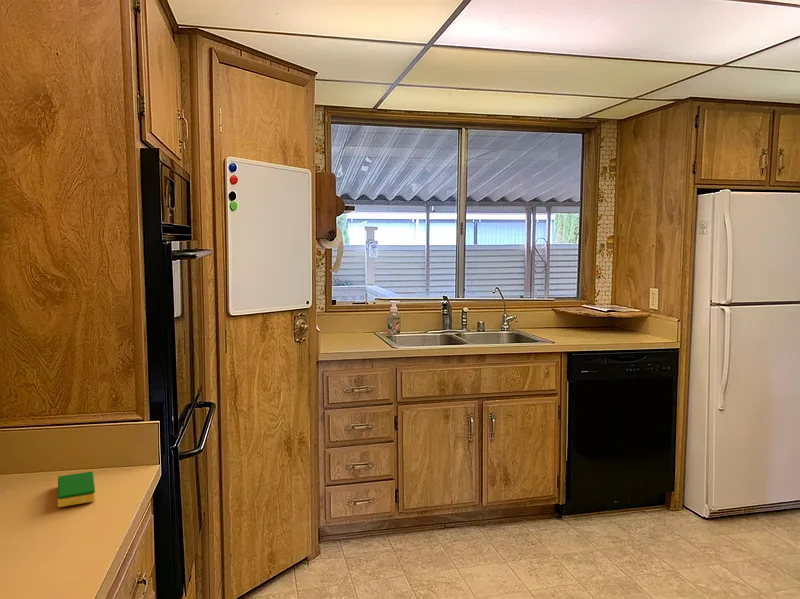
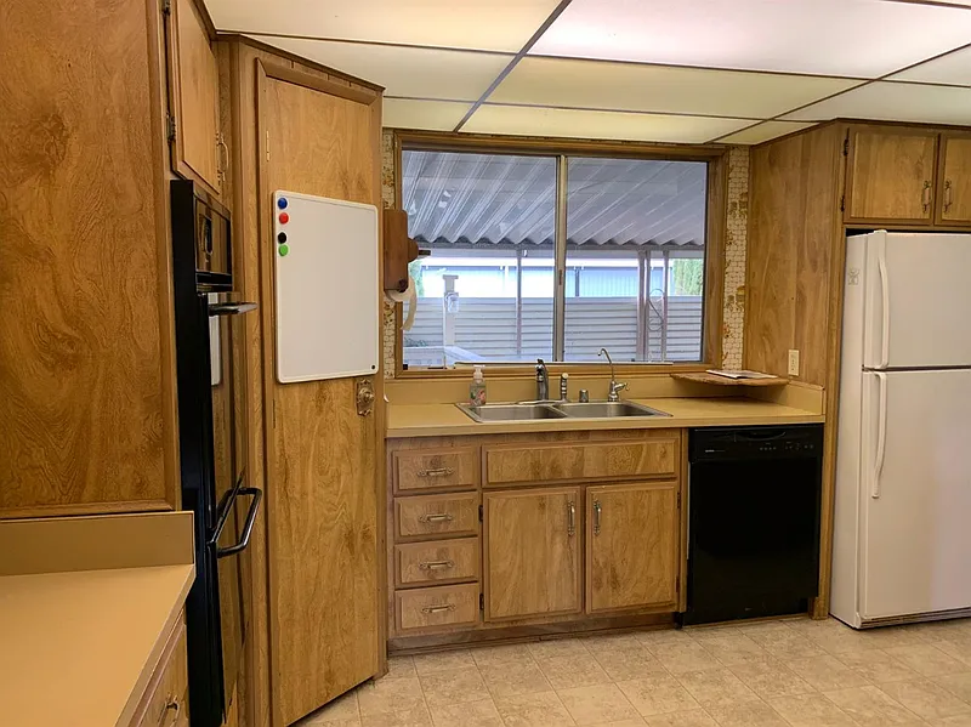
- dish sponge [57,471,96,508]
